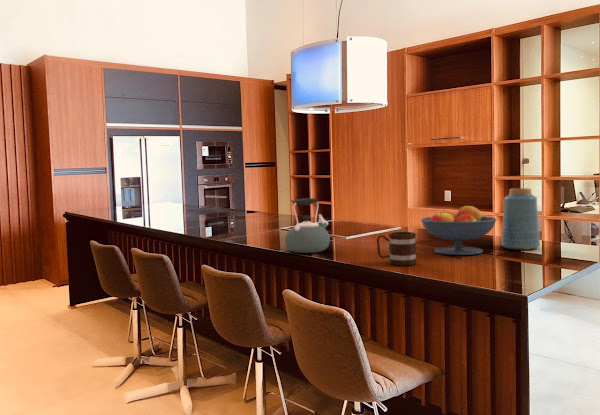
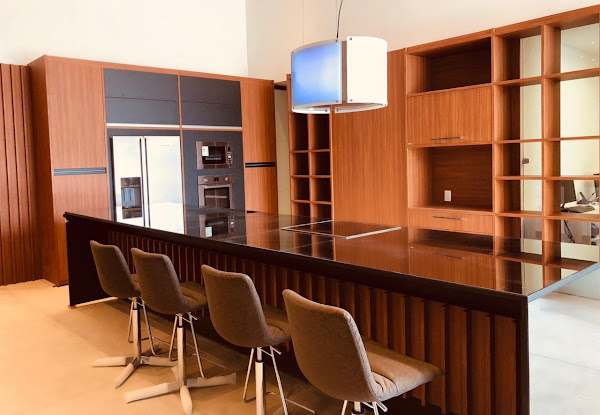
- fruit bowl [420,205,497,256]
- mug [376,231,417,266]
- vase [500,187,541,251]
- kettle [284,197,331,254]
